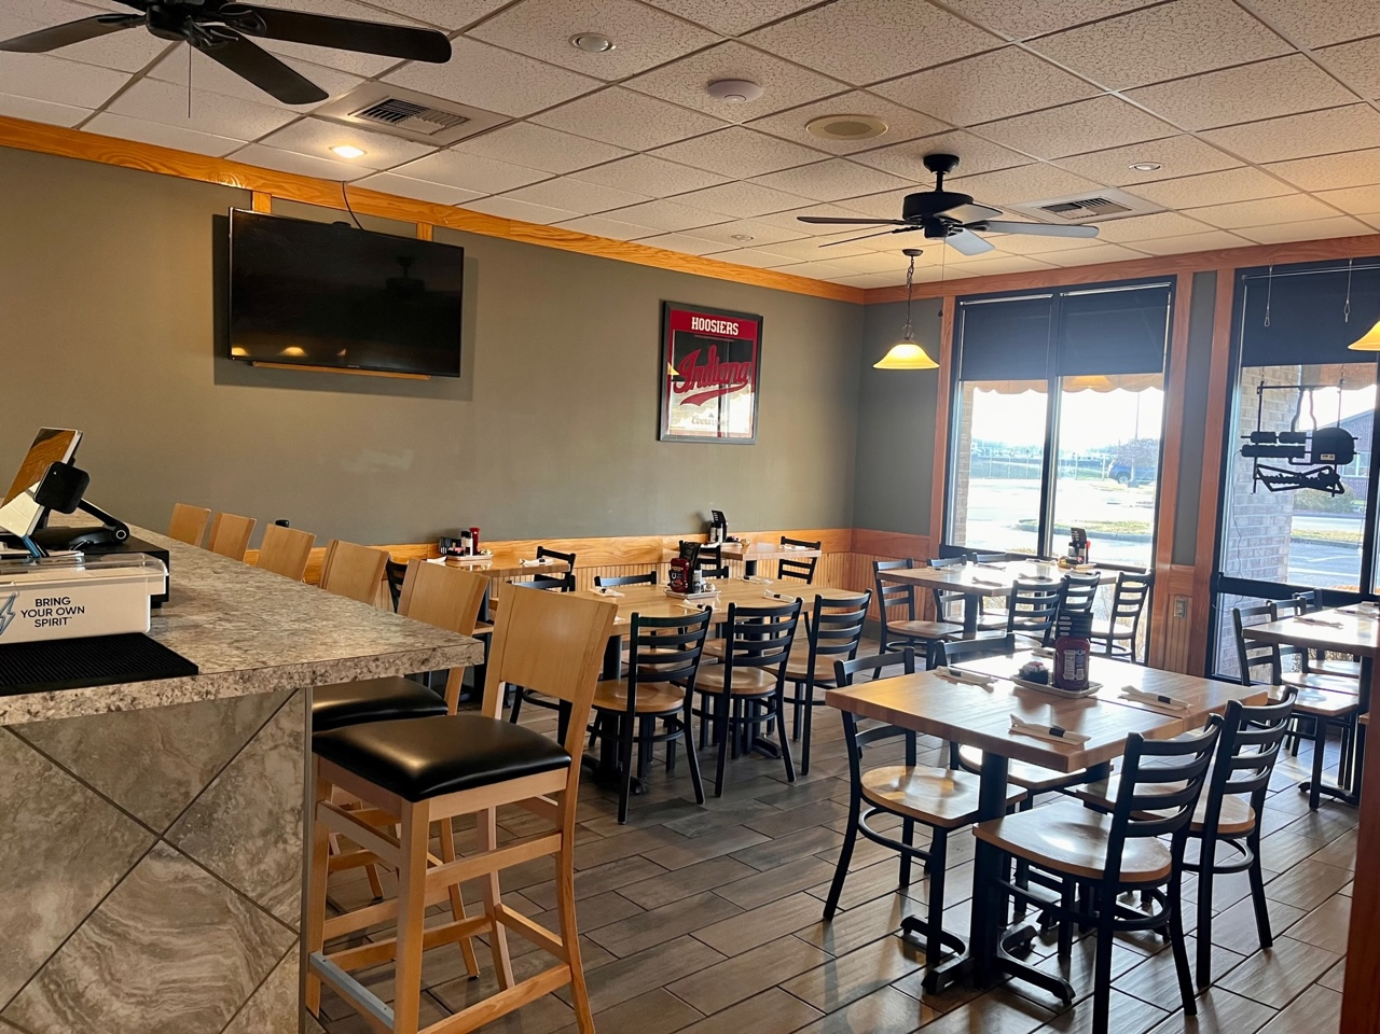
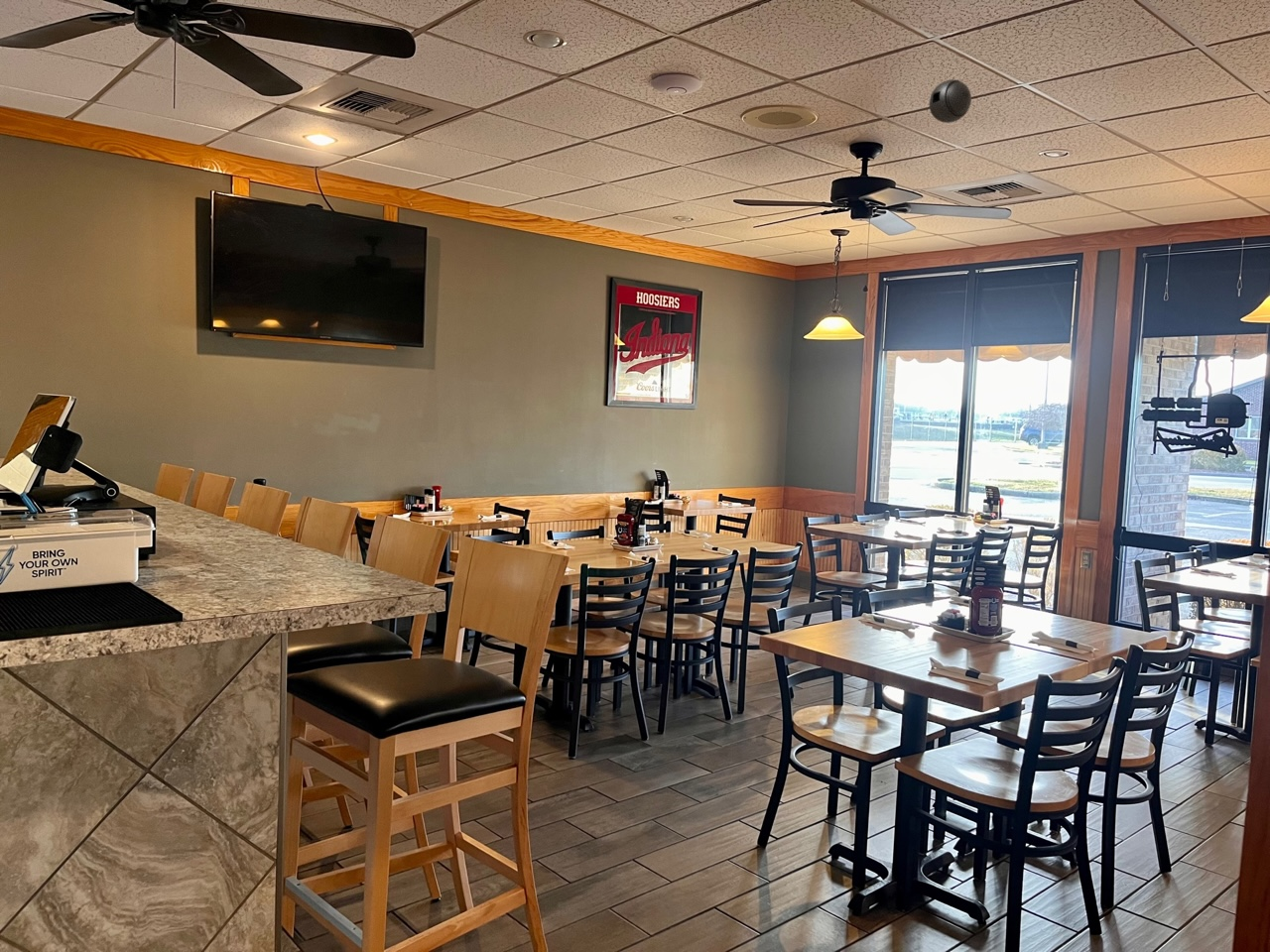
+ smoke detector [928,78,972,124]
